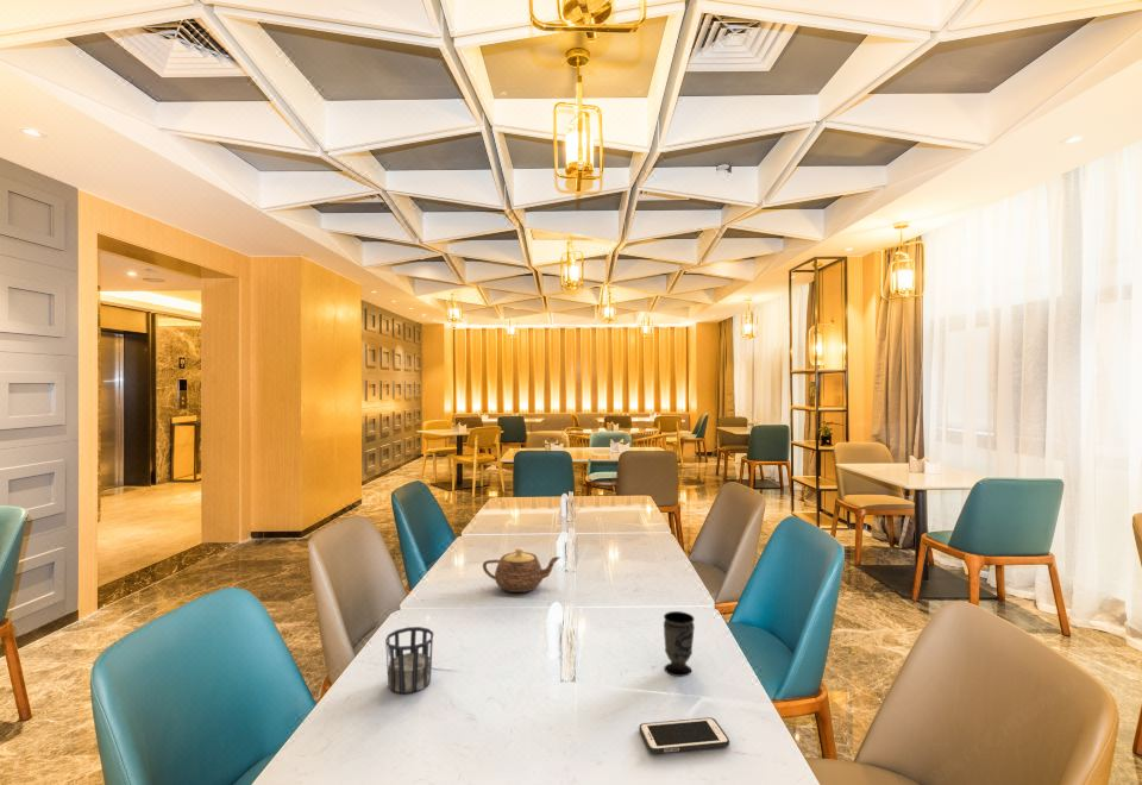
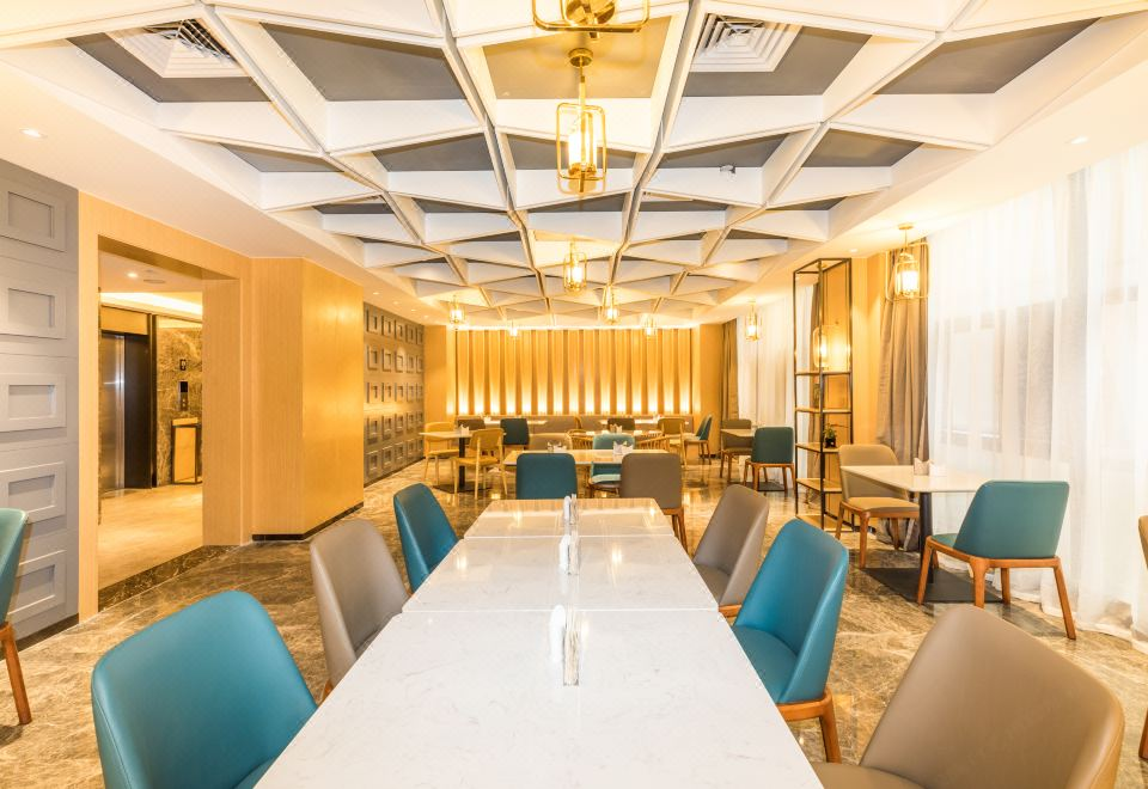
- cup [663,610,696,678]
- teapot [482,547,561,594]
- cell phone [638,716,730,754]
- cup [384,626,434,695]
